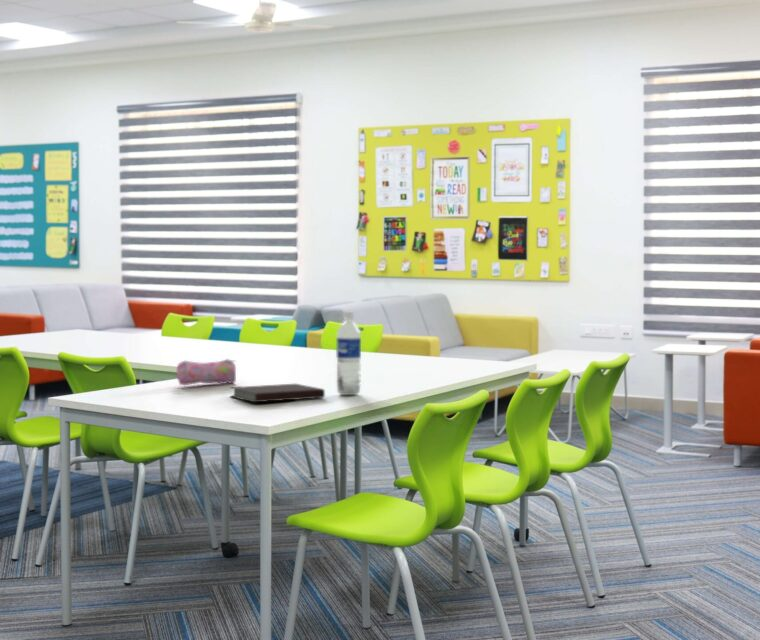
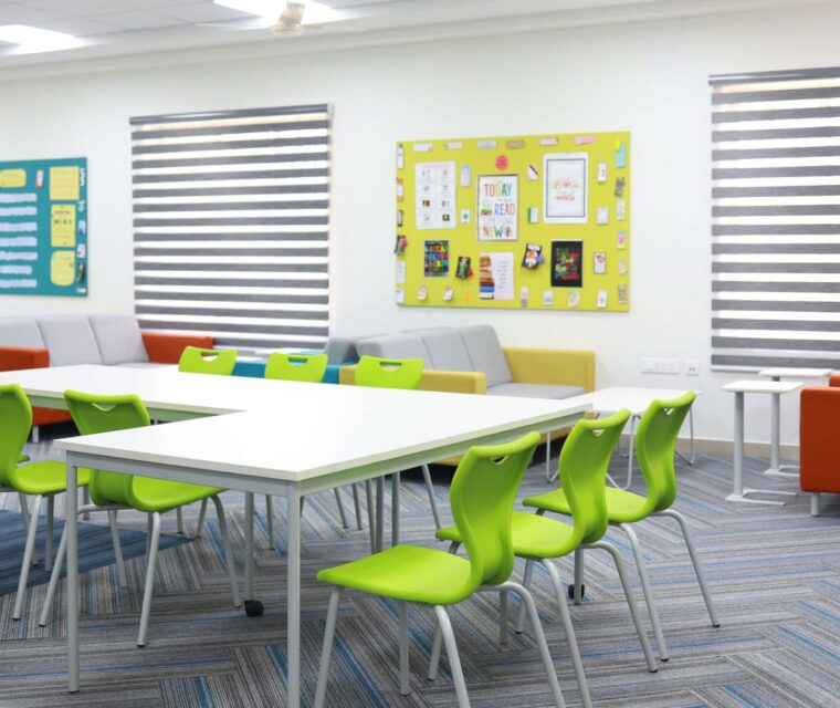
- water bottle [336,311,362,396]
- notebook [228,383,326,403]
- pencil case [176,358,237,386]
